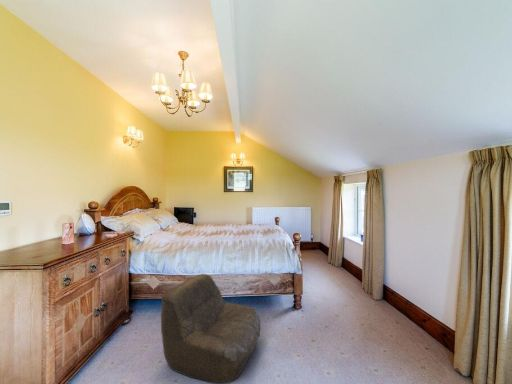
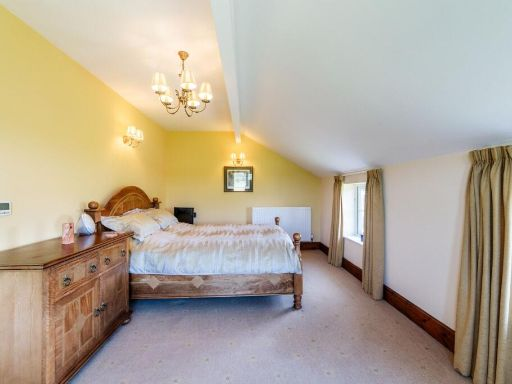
- armchair [160,273,261,384]
